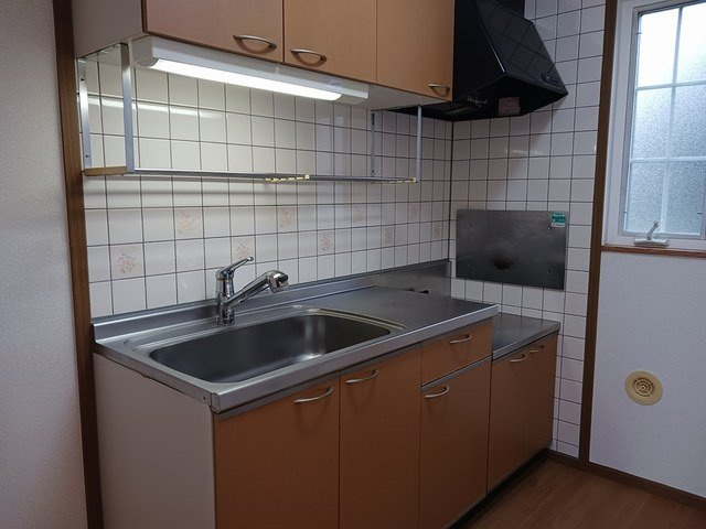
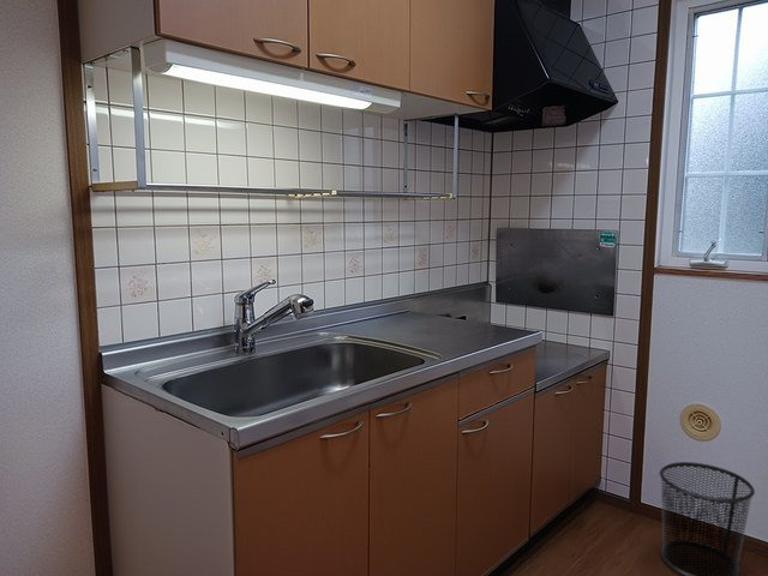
+ trash can [659,461,756,576]
